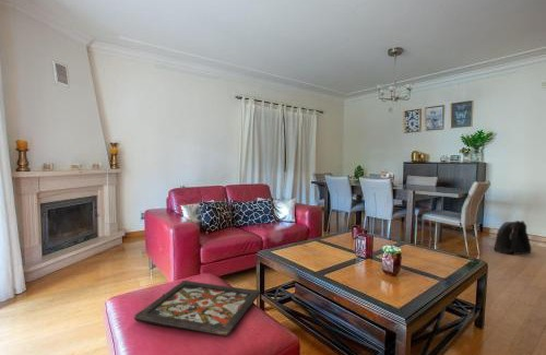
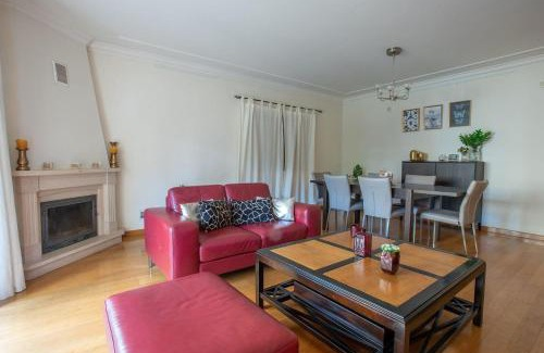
- backpack [492,220,533,256]
- decorative tray [133,280,261,338]
